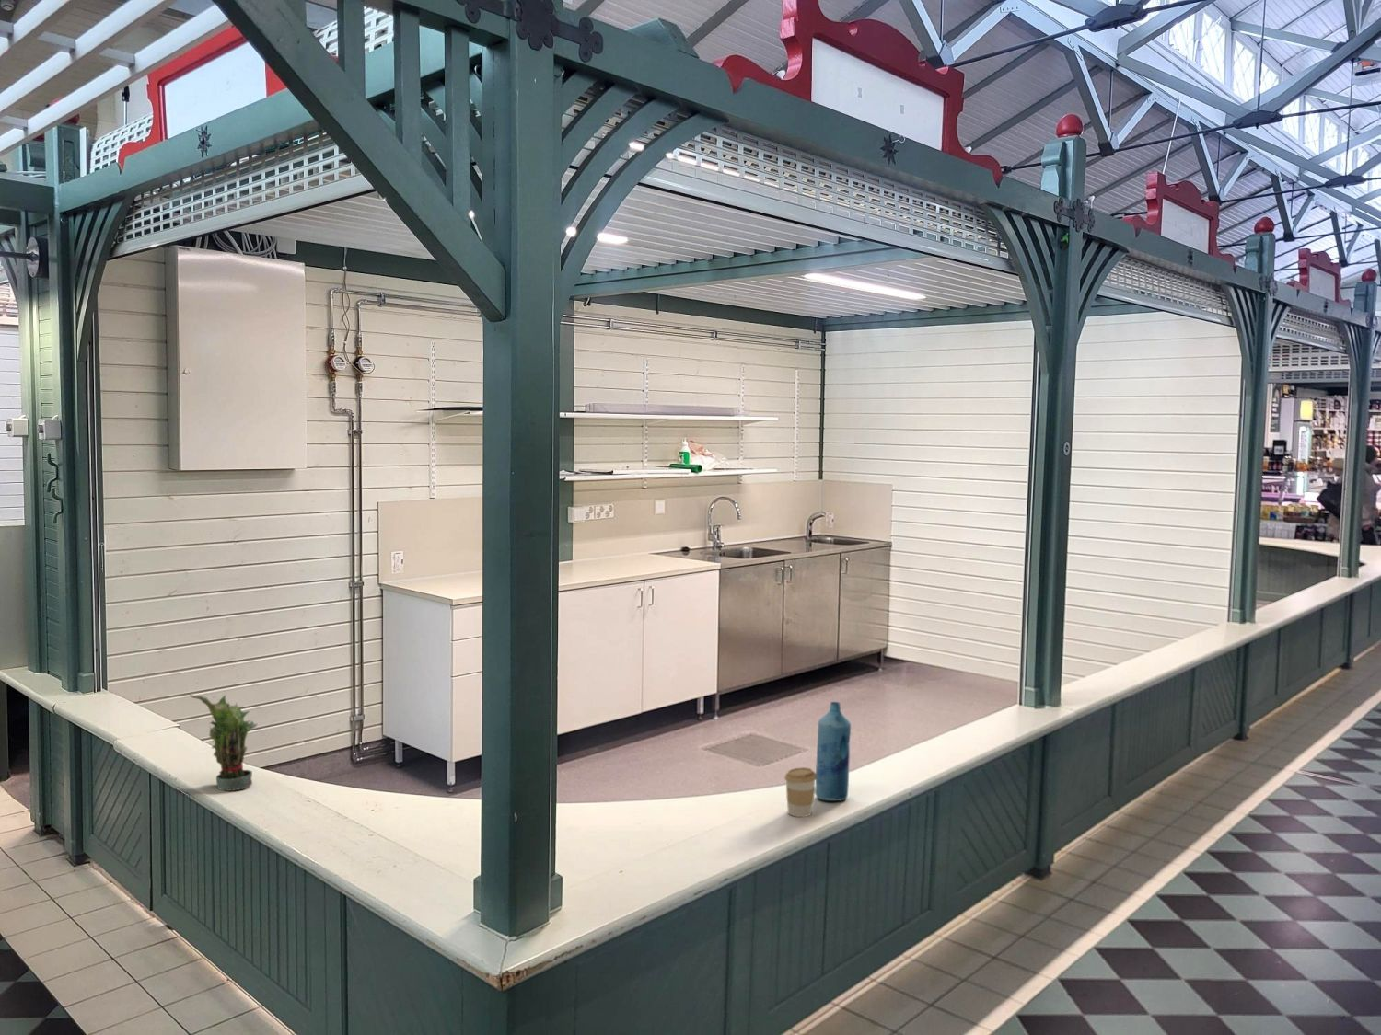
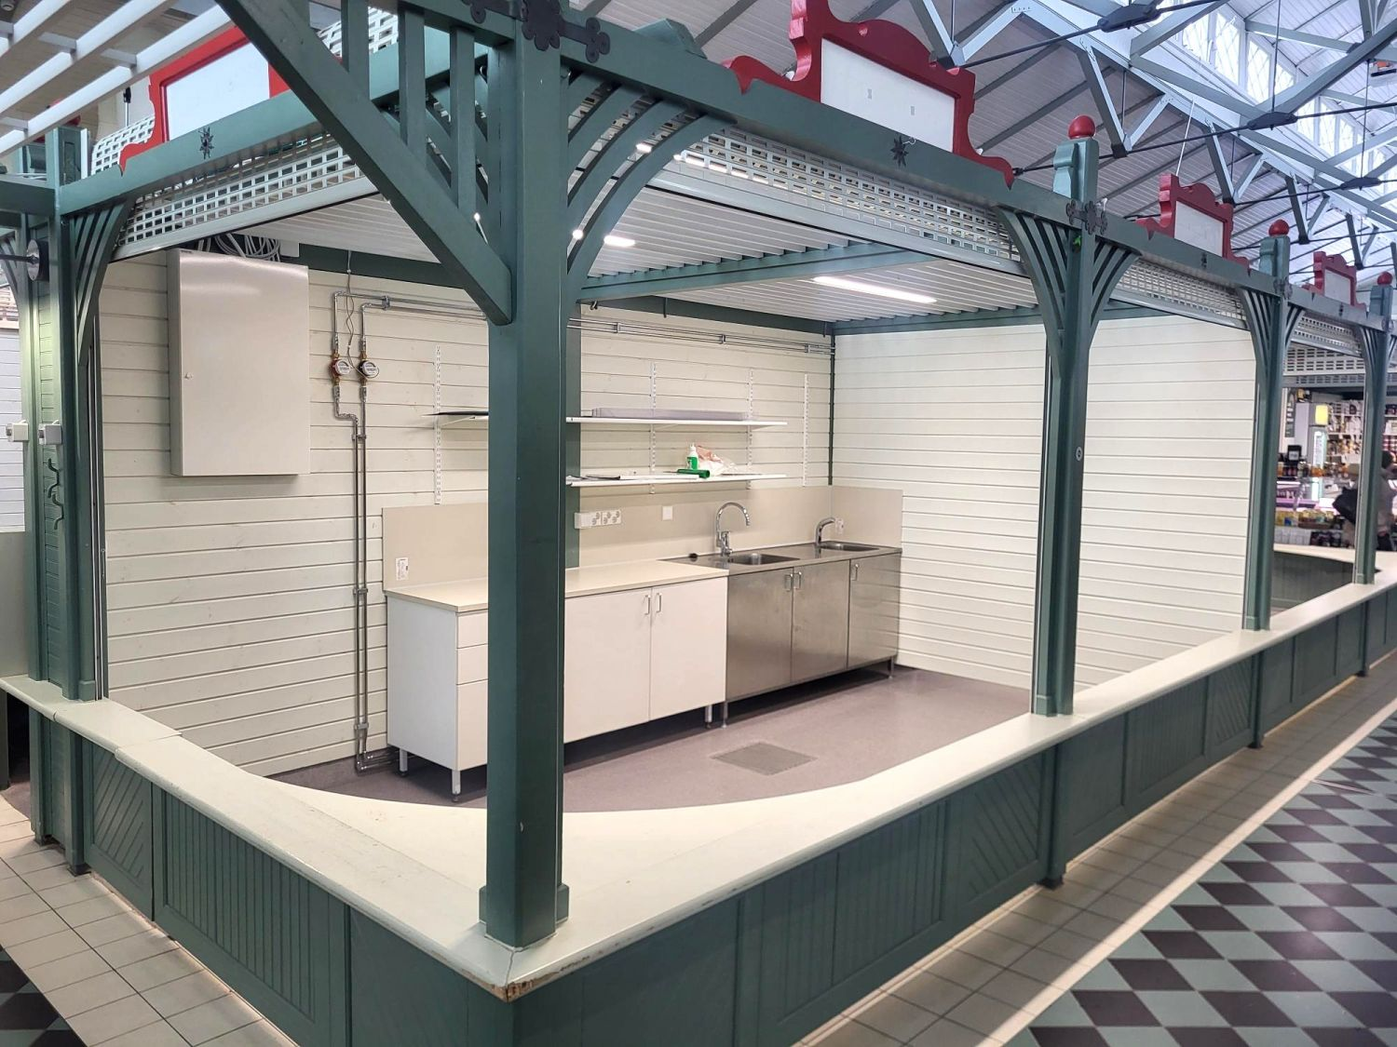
- potted plant [189,693,259,793]
- bottle [814,701,851,802]
- coffee cup [784,766,817,818]
